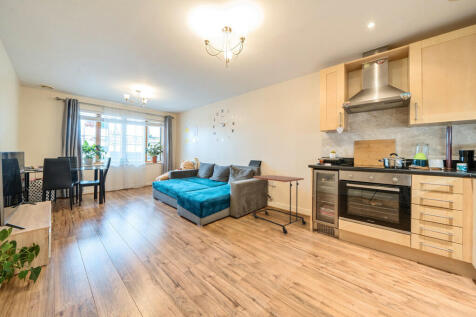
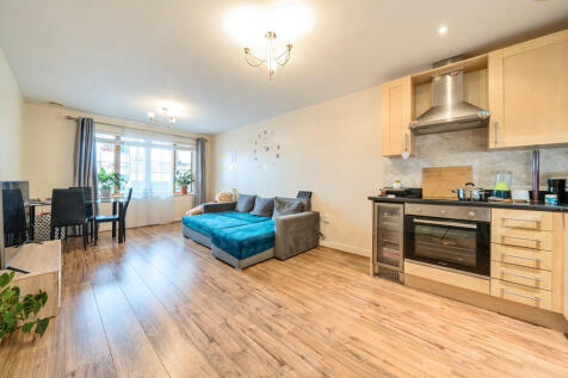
- side table [251,174,307,235]
